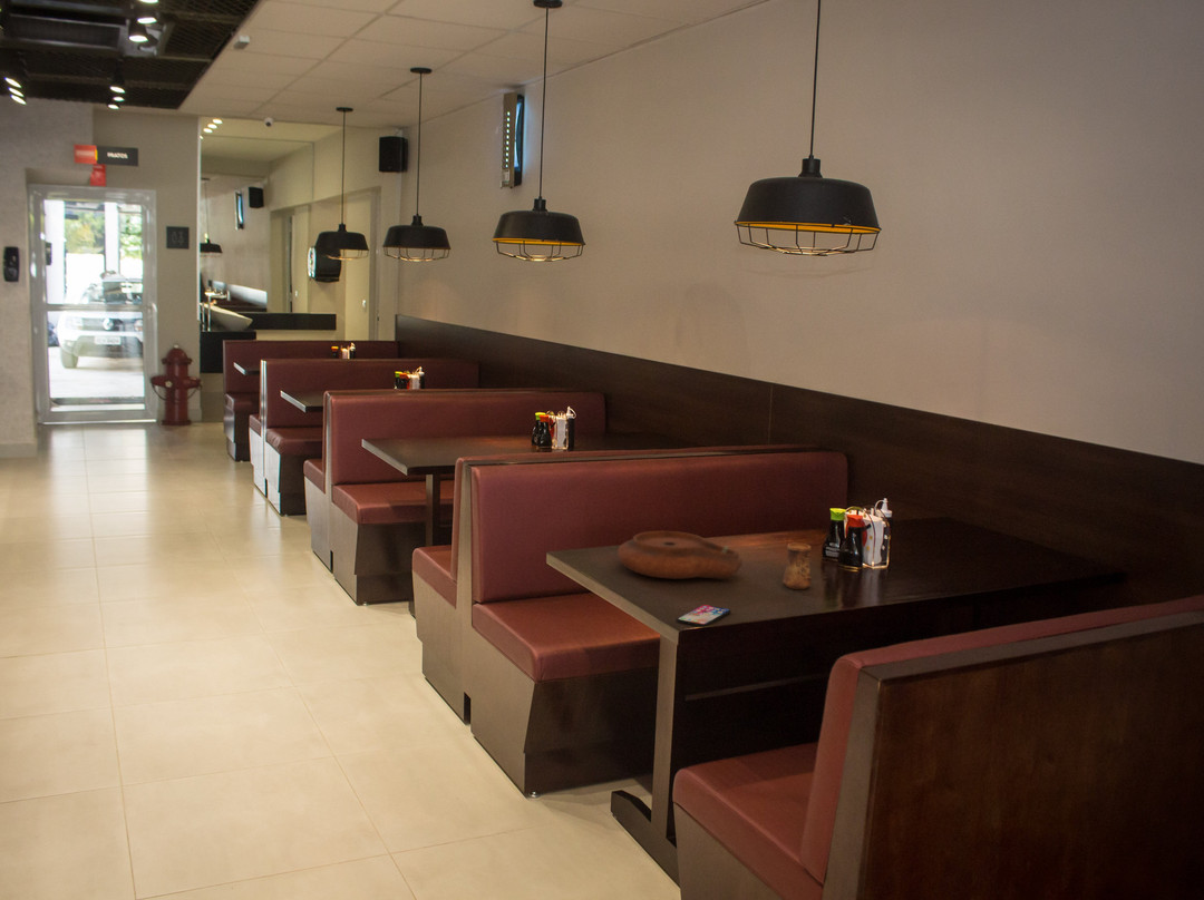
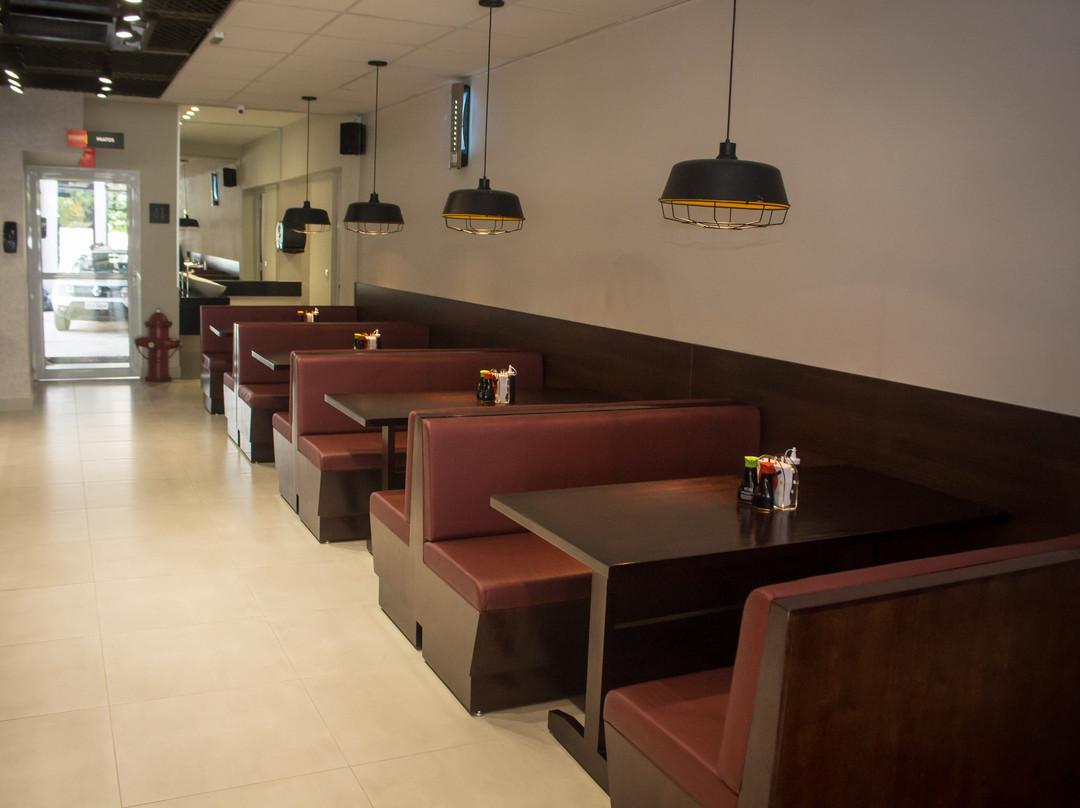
- cup [781,542,813,590]
- plate [616,530,744,580]
- smartphone [676,604,732,627]
